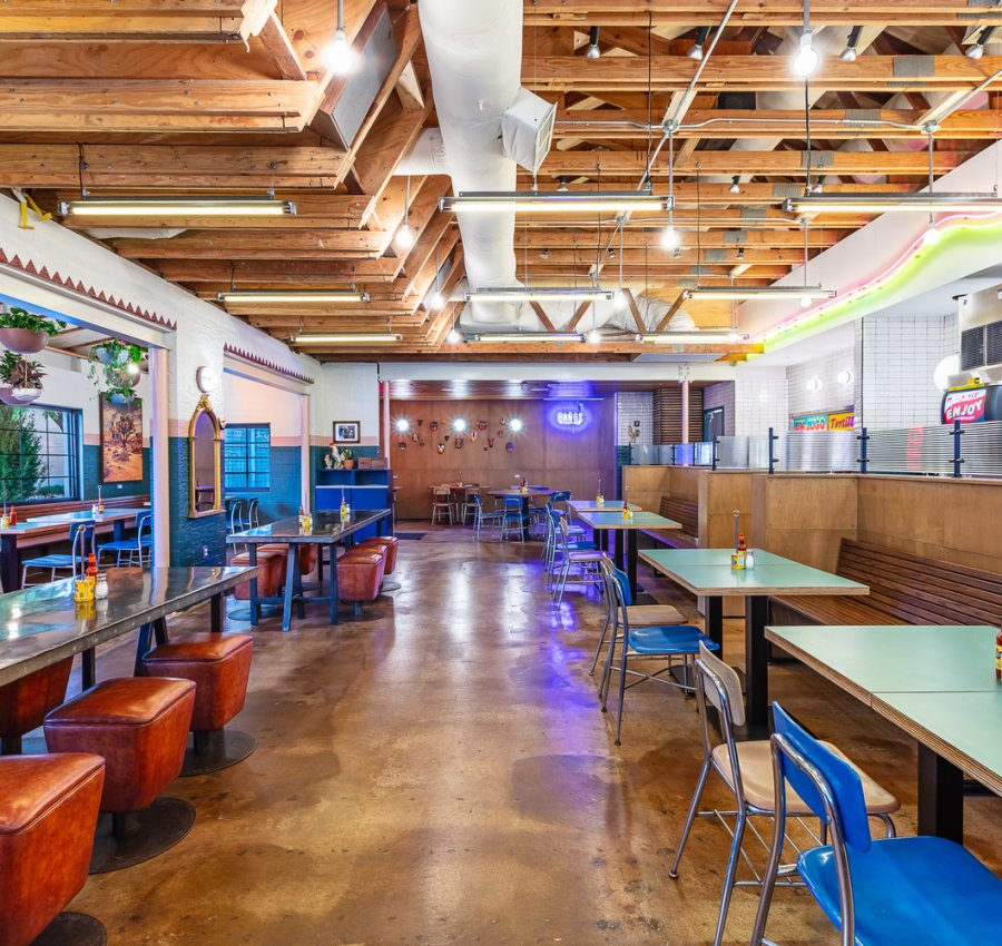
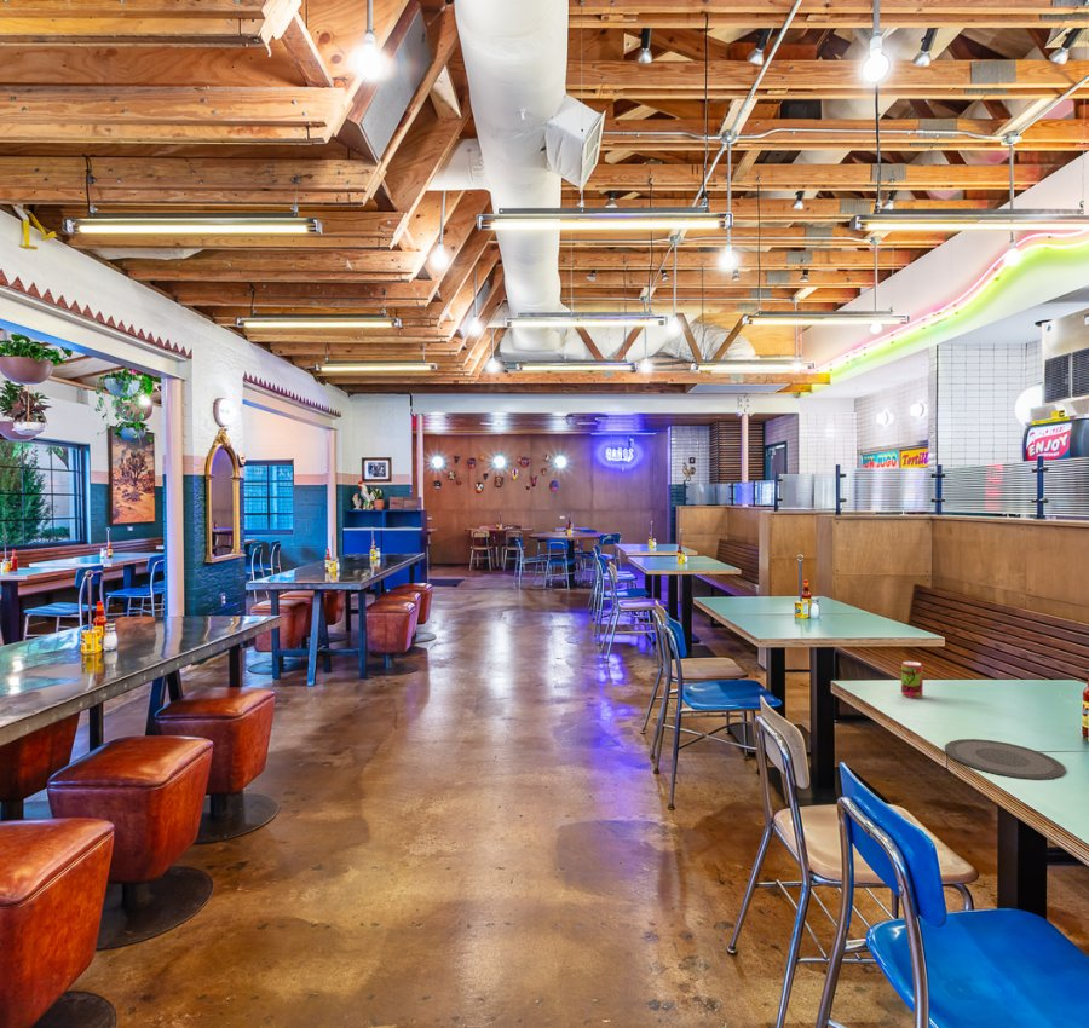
+ beverage can [900,660,924,699]
+ plate [944,738,1067,781]
